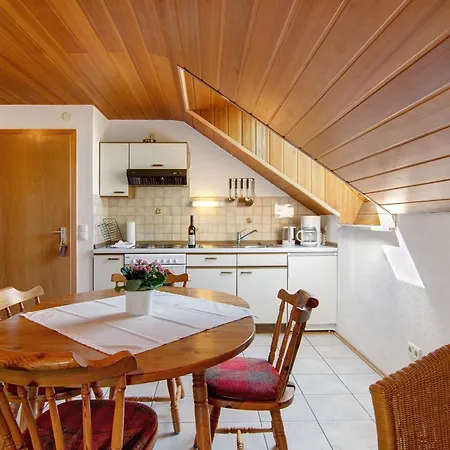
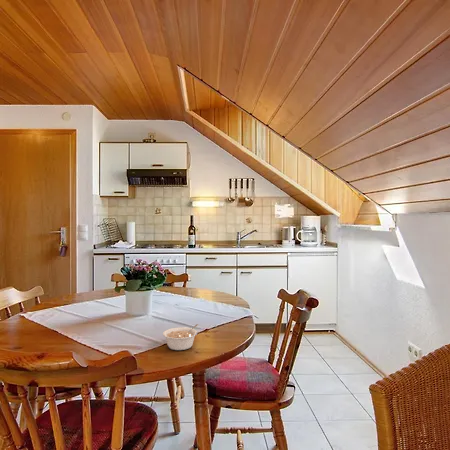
+ legume [162,323,199,351]
